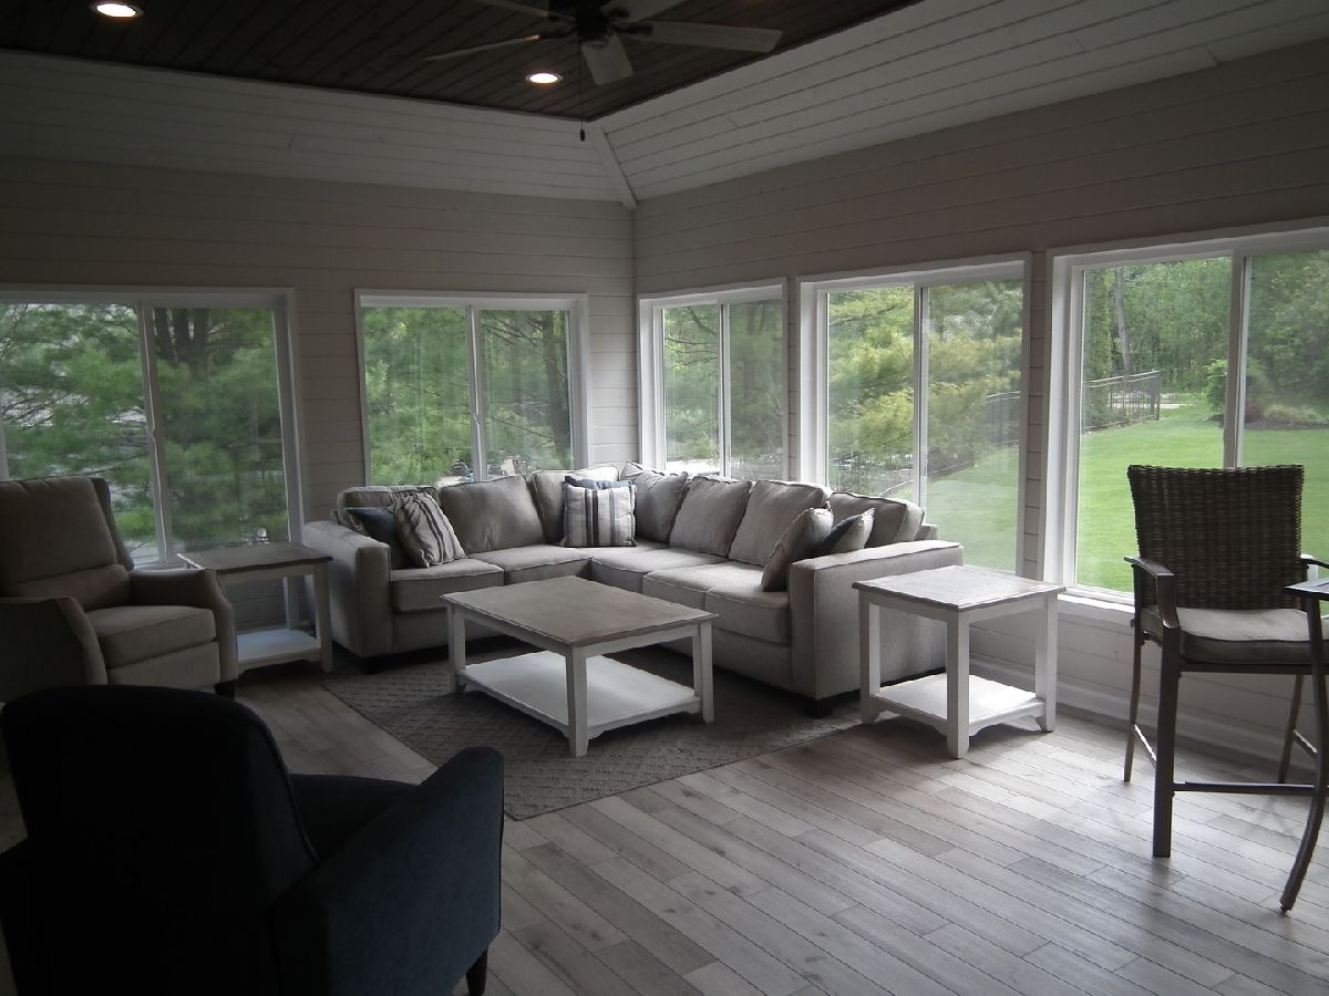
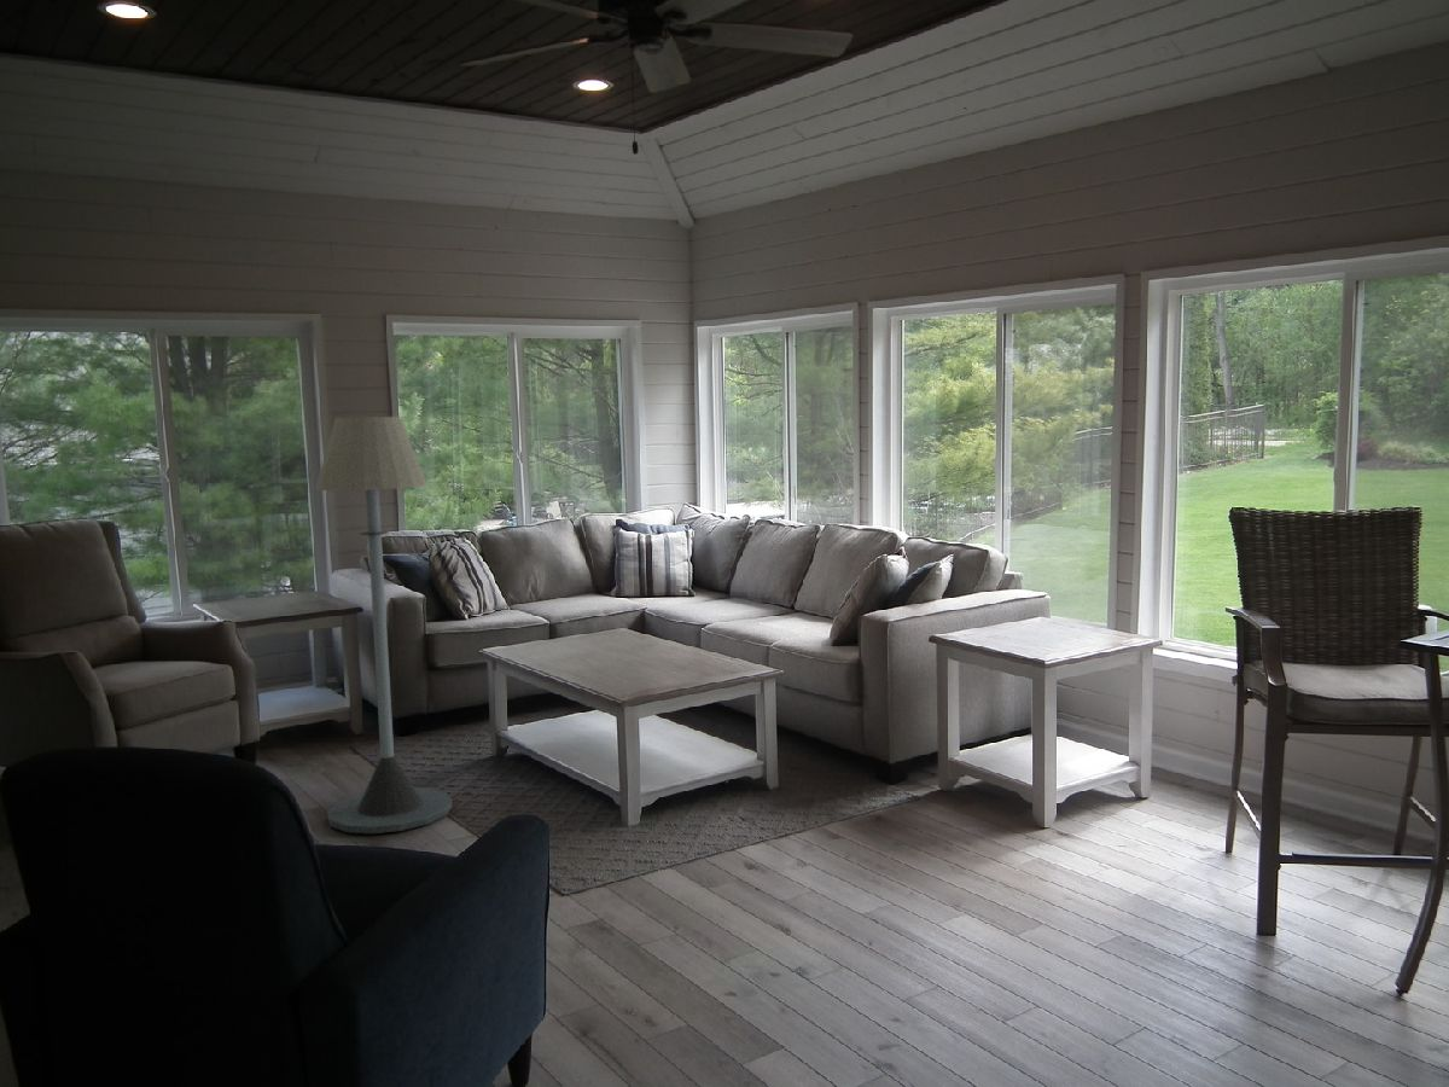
+ floor lamp [314,415,454,835]
